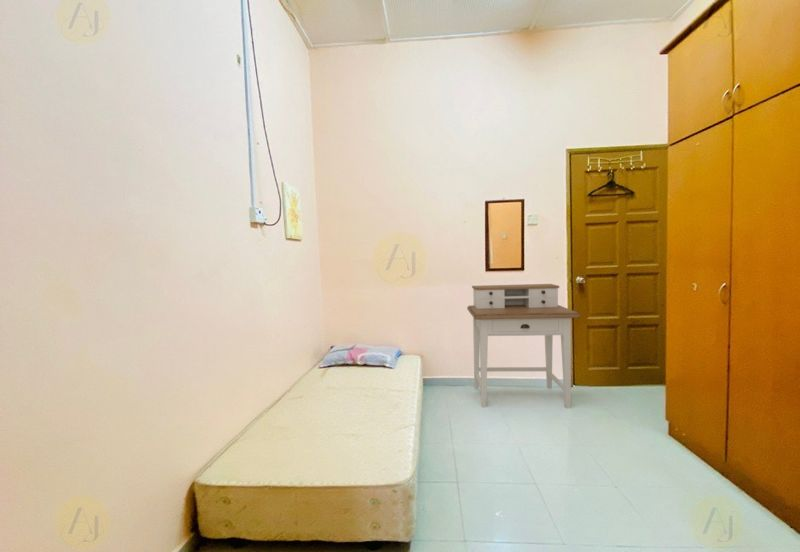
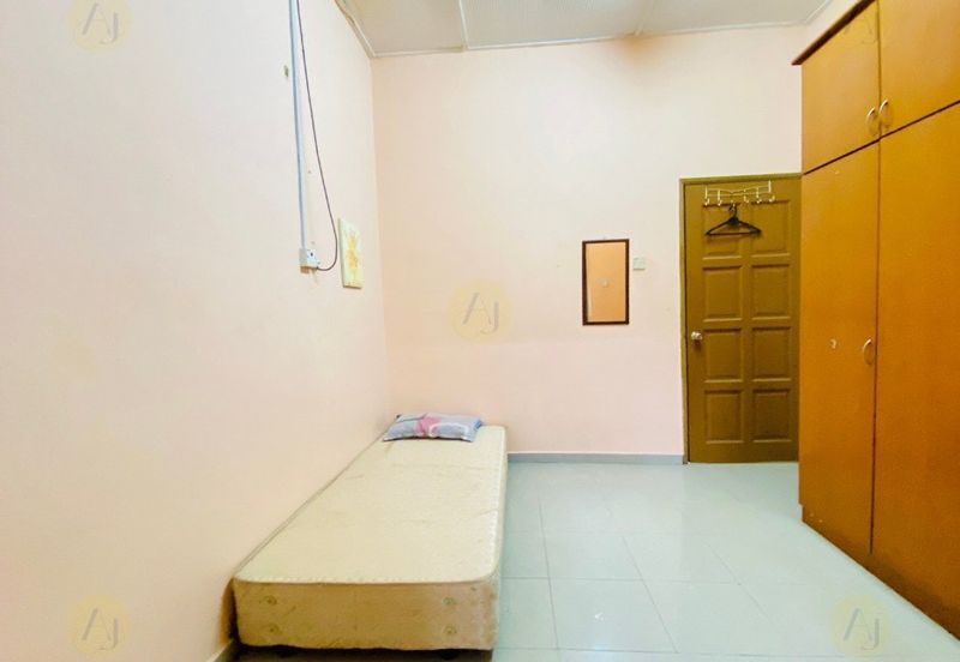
- desk [466,283,581,409]
